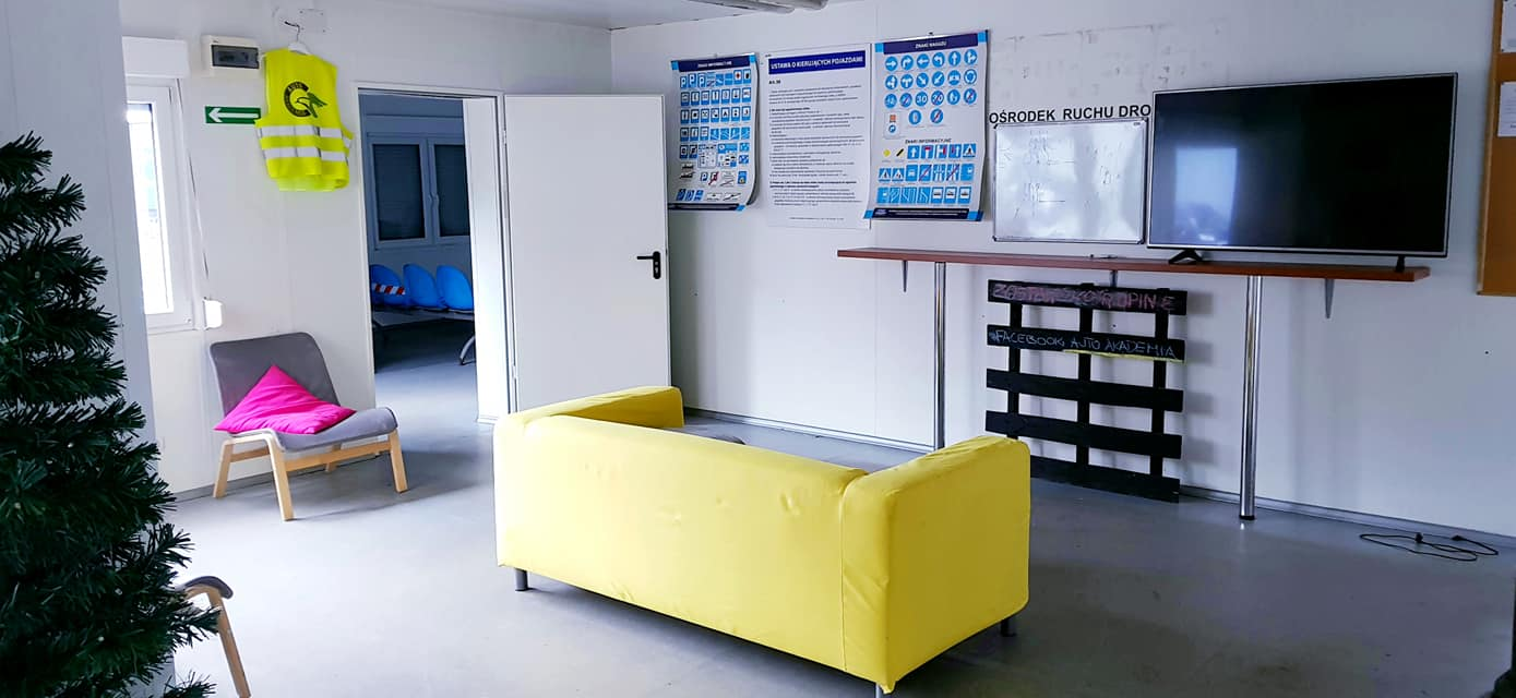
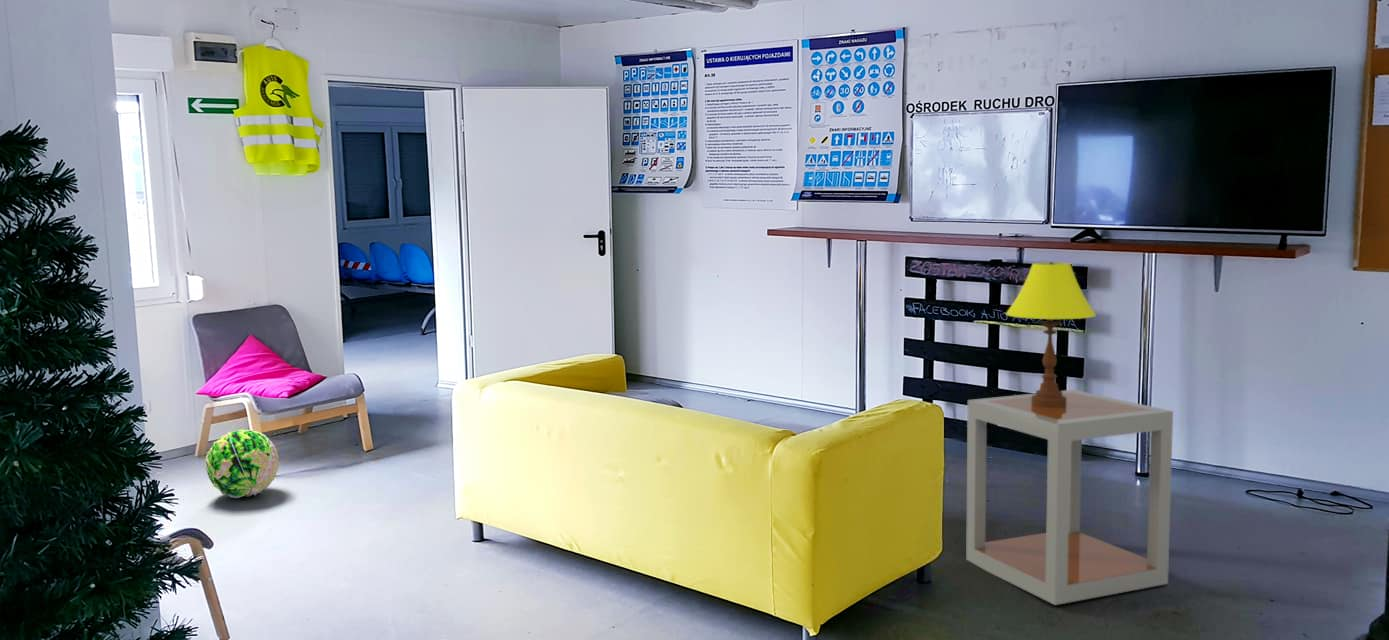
+ table lamp [1005,261,1097,408]
+ decorative ball [205,428,280,499]
+ side table [965,389,1174,606]
